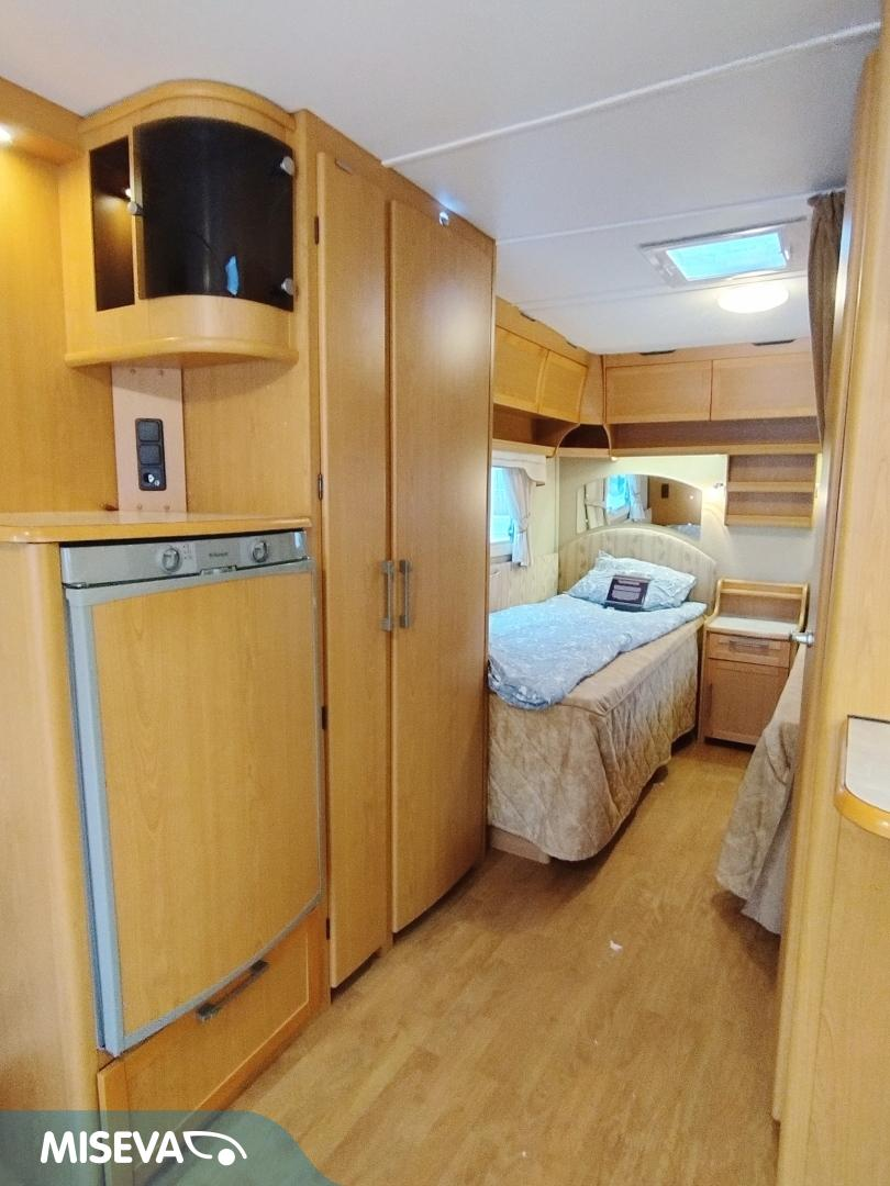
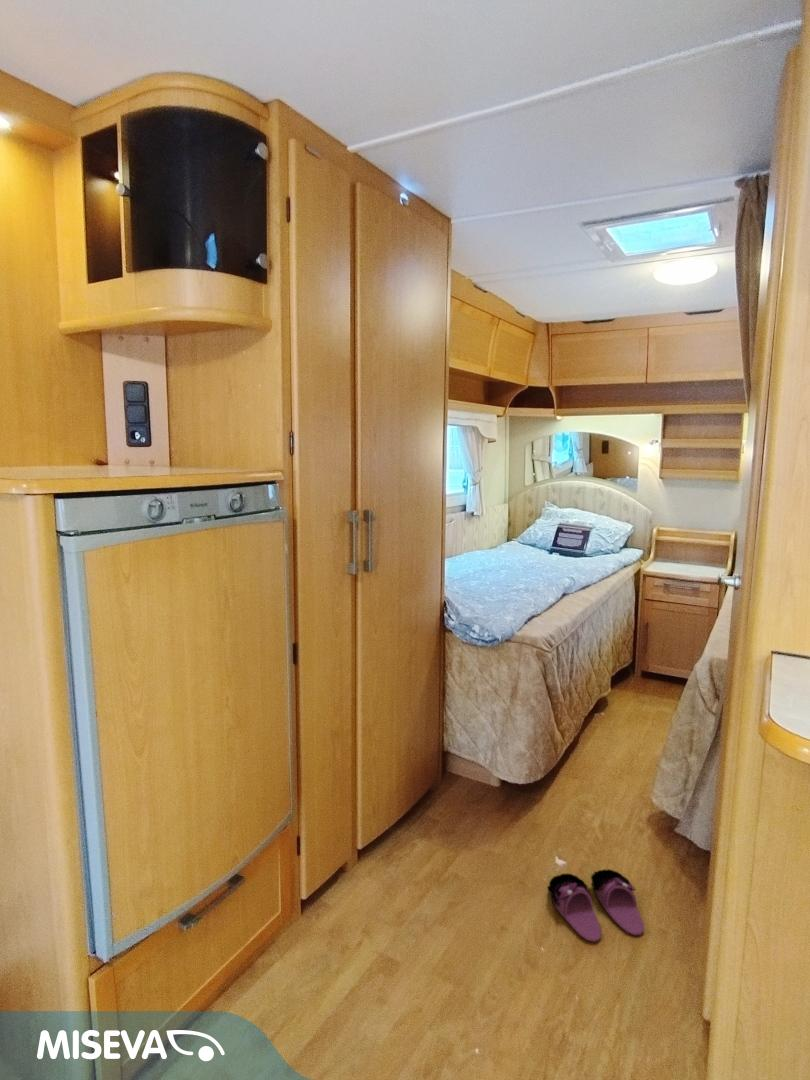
+ slippers [546,868,645,943]
